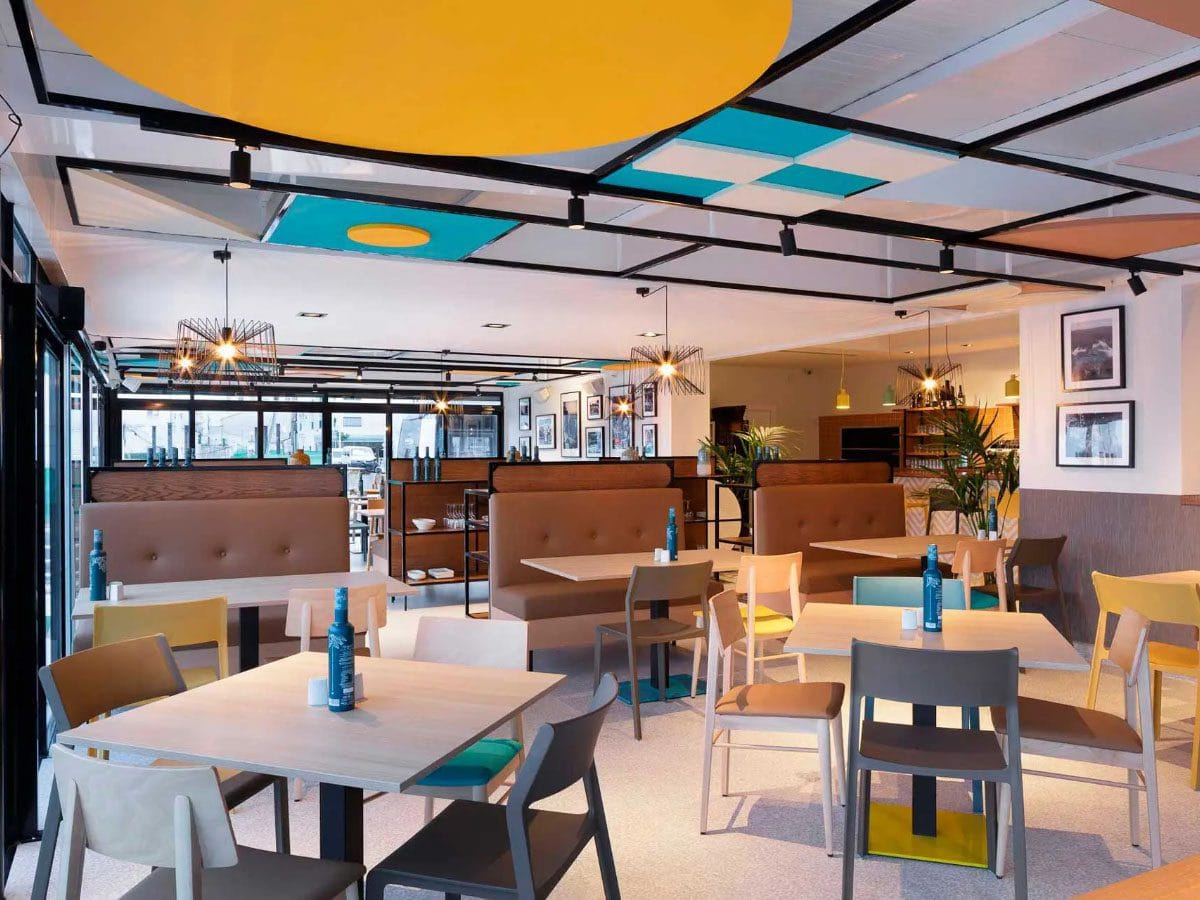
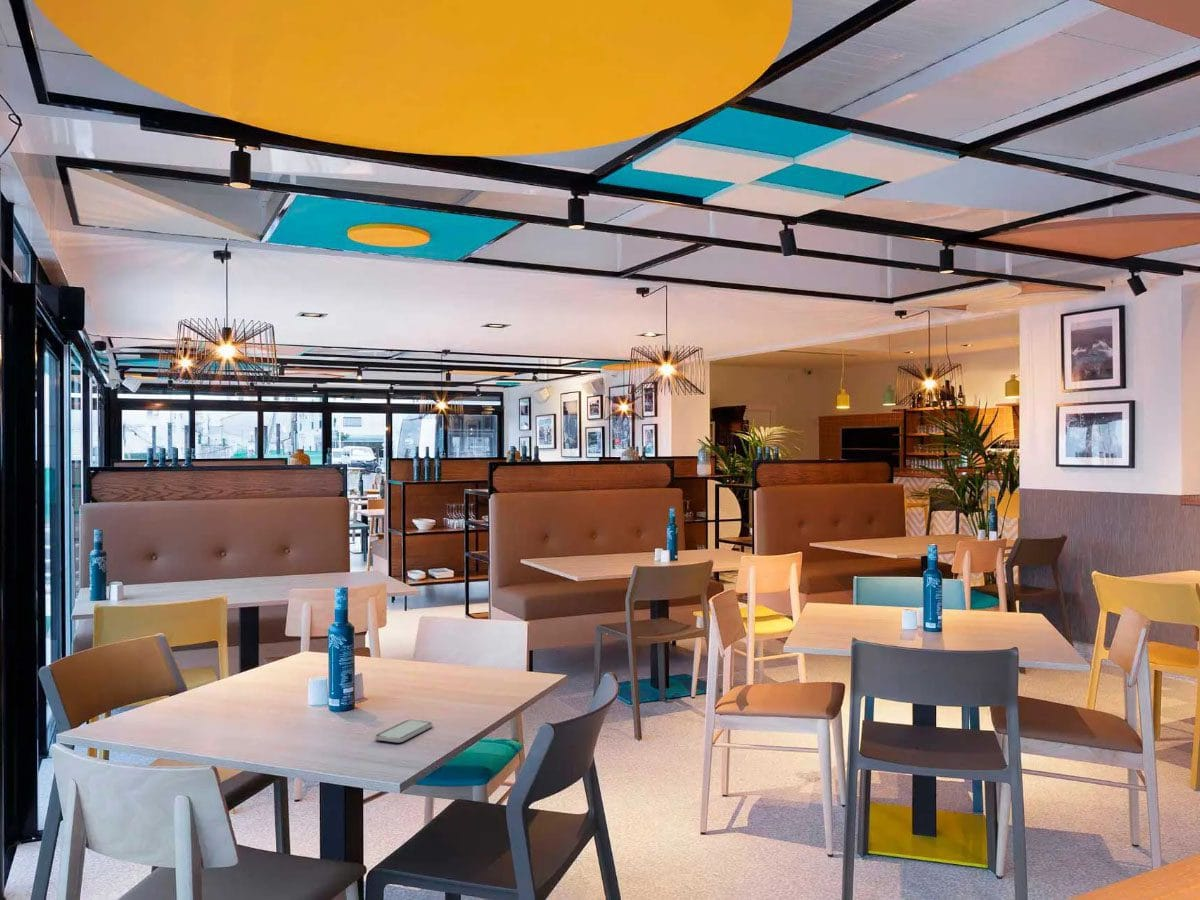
+ smartphone [374,719,434,743]
